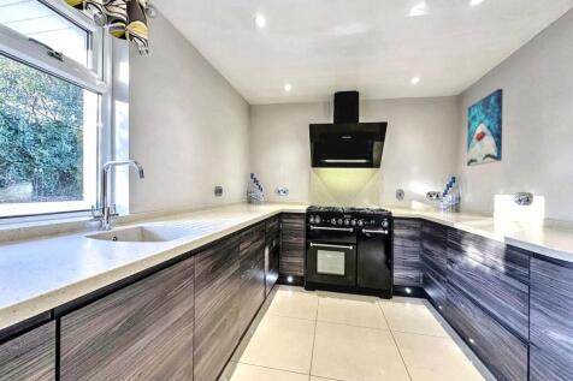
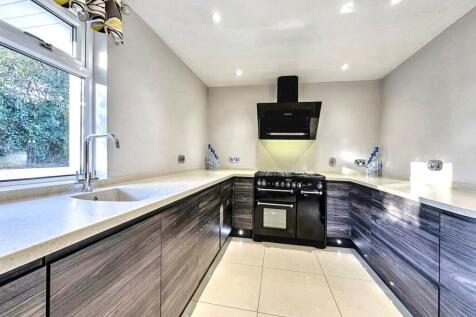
- wall art [466,88,504,167]
